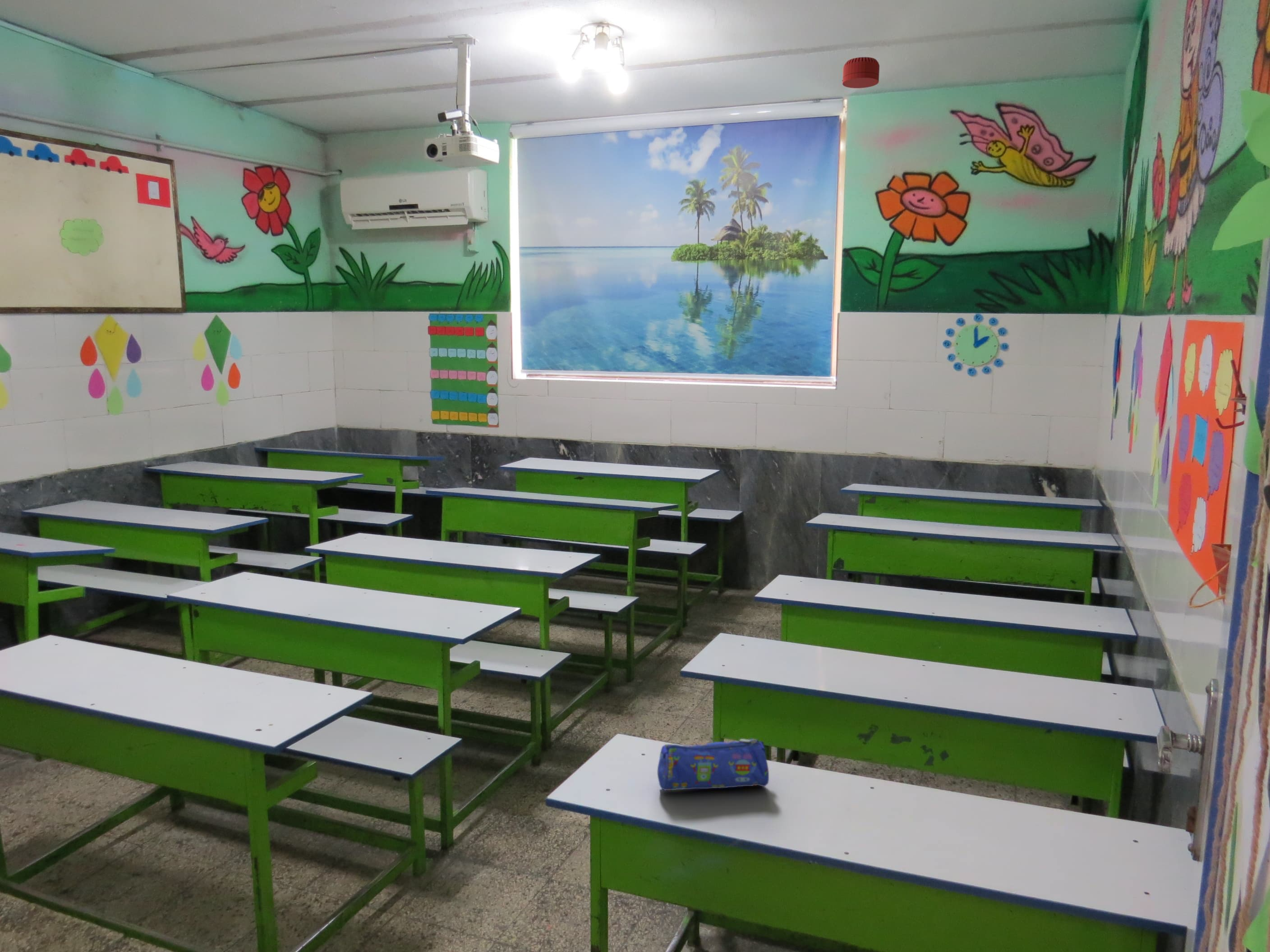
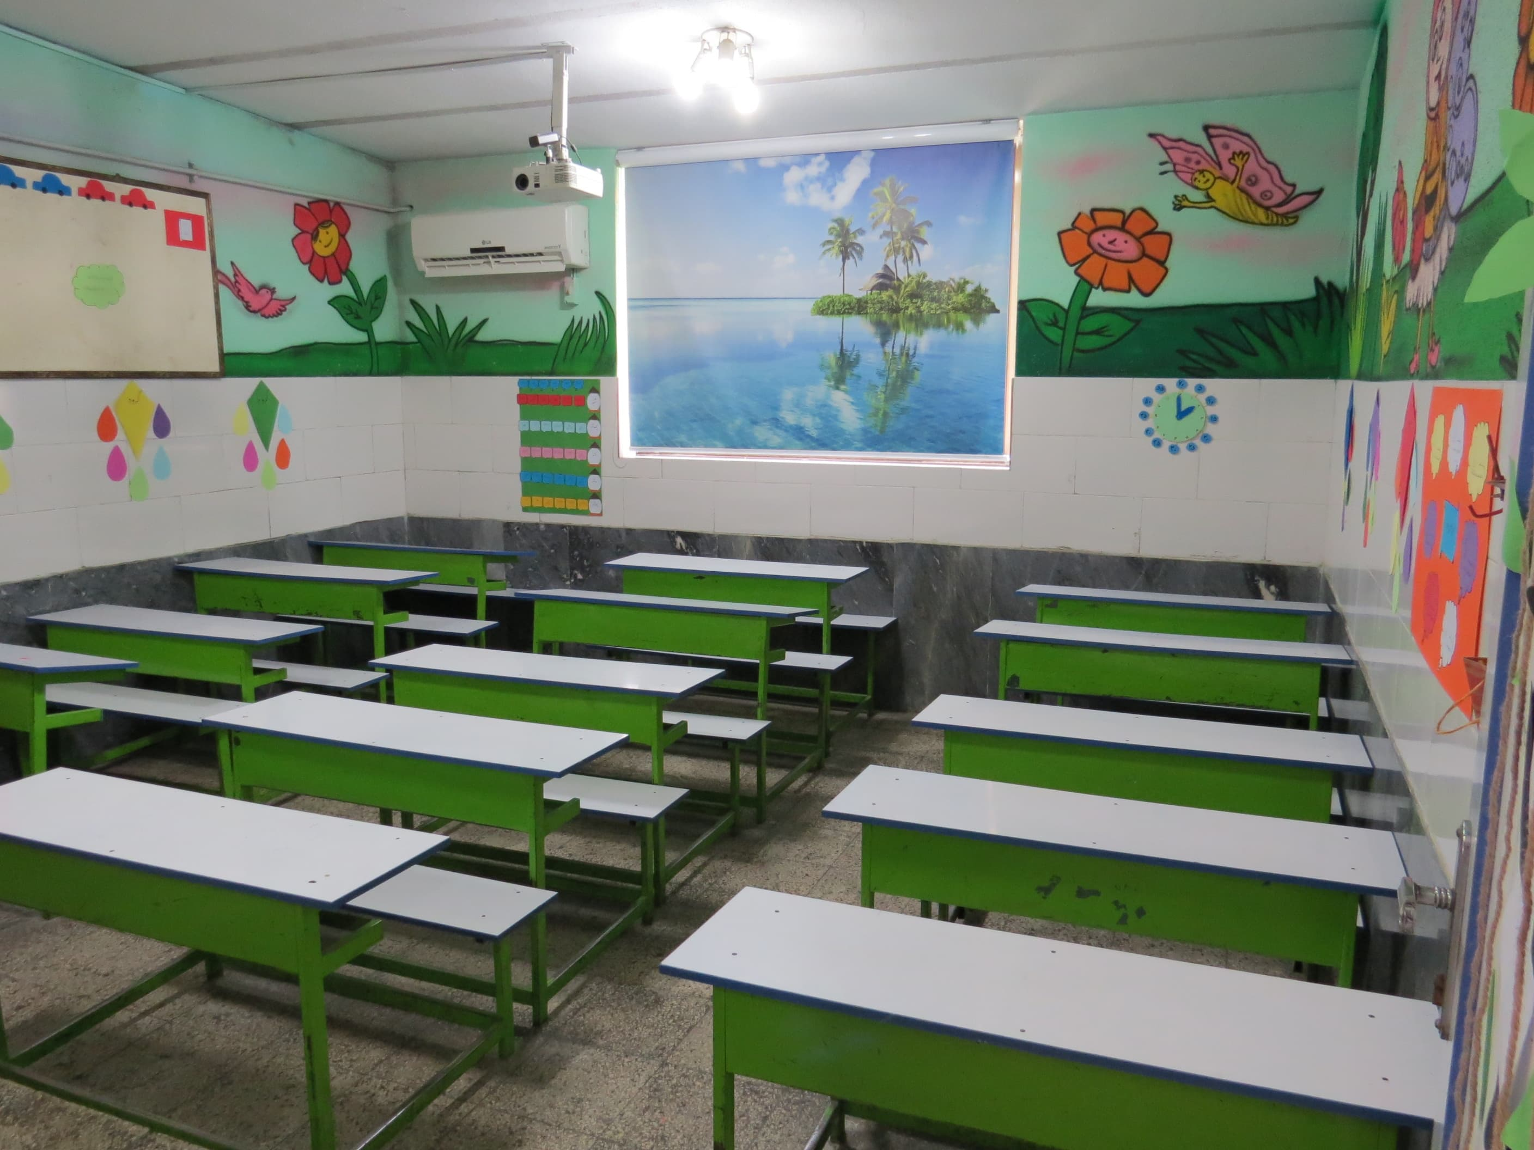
- pencil case [657,738,769,791]
- smoke detector [842,57,880,89]
